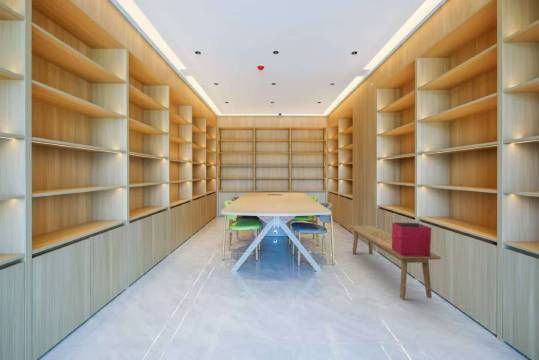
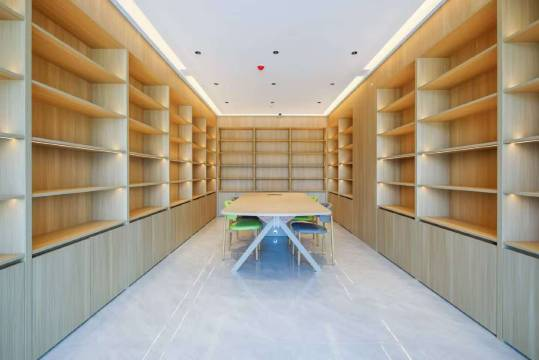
- bench [348,225,442,299]
- storage bin [391,222,432,257]
